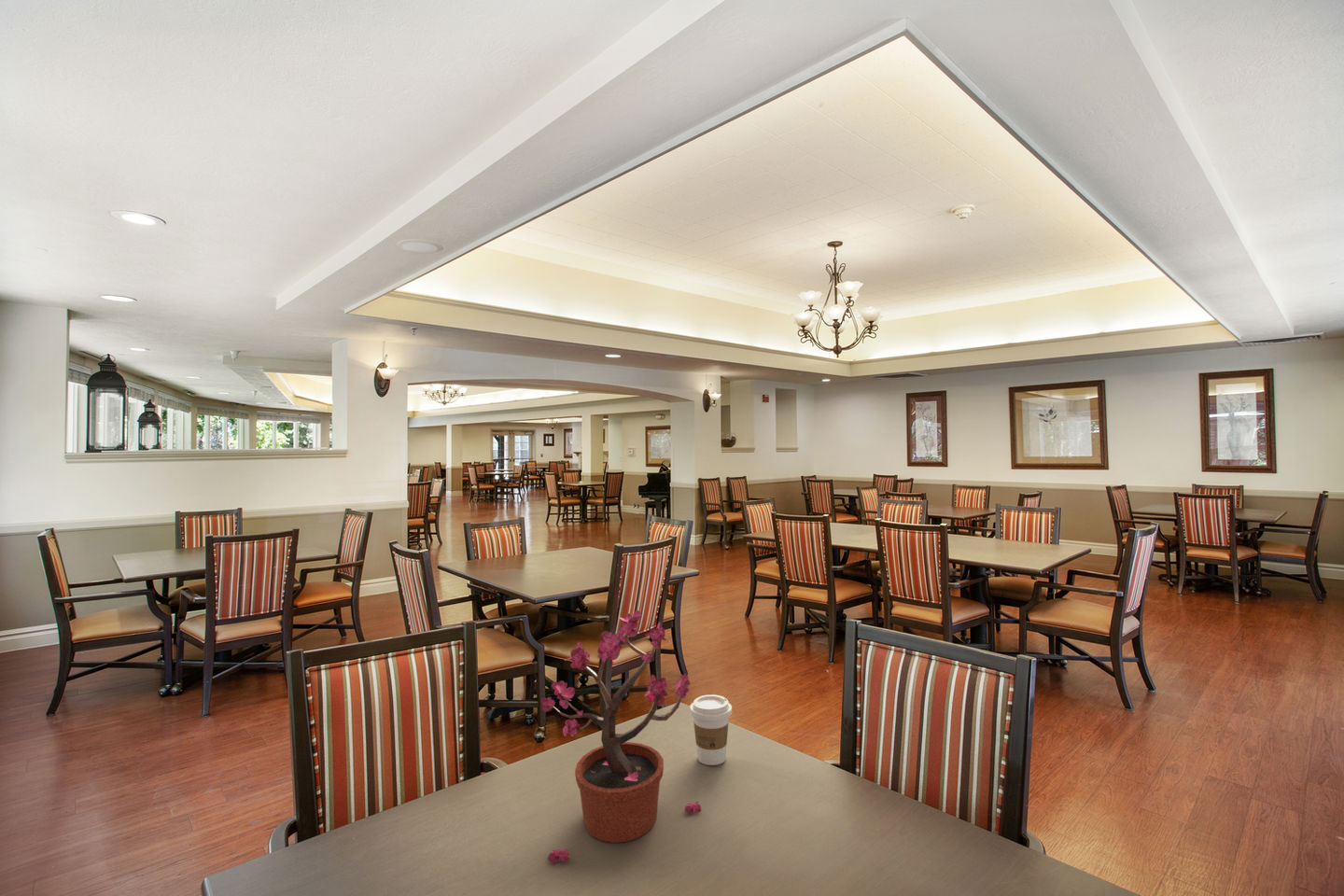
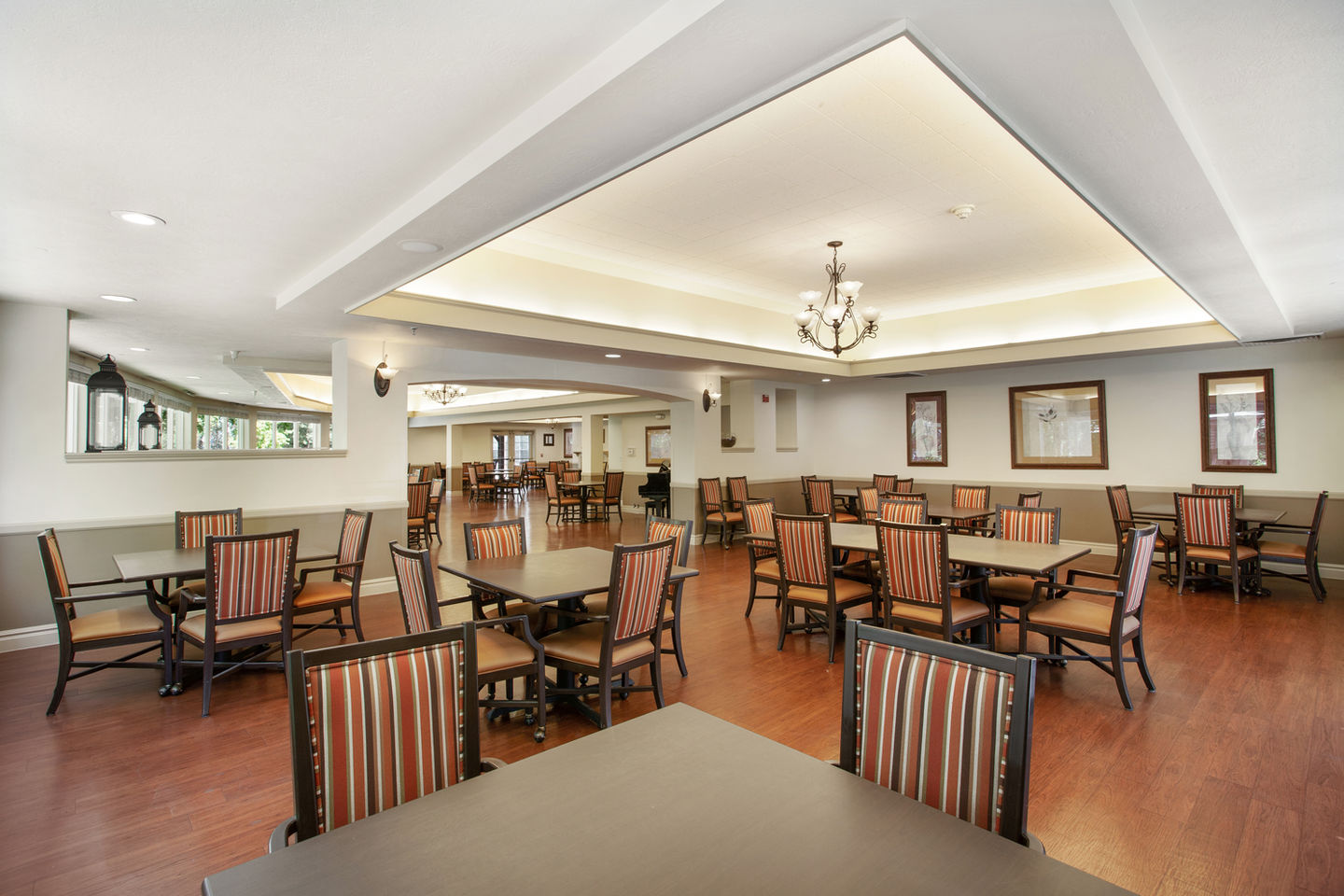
- coffee cup [689,693,733,766]
- potted plant [540,609,702,864]
